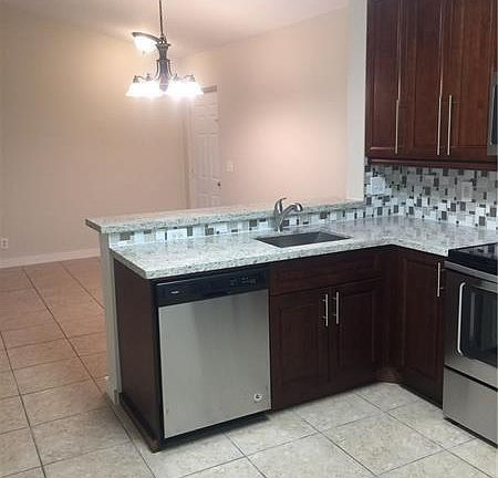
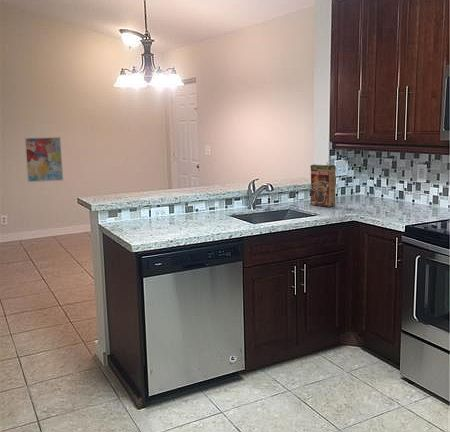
+ wall art [23,136,64,183]
+ cereal box [309,161,337,208]
